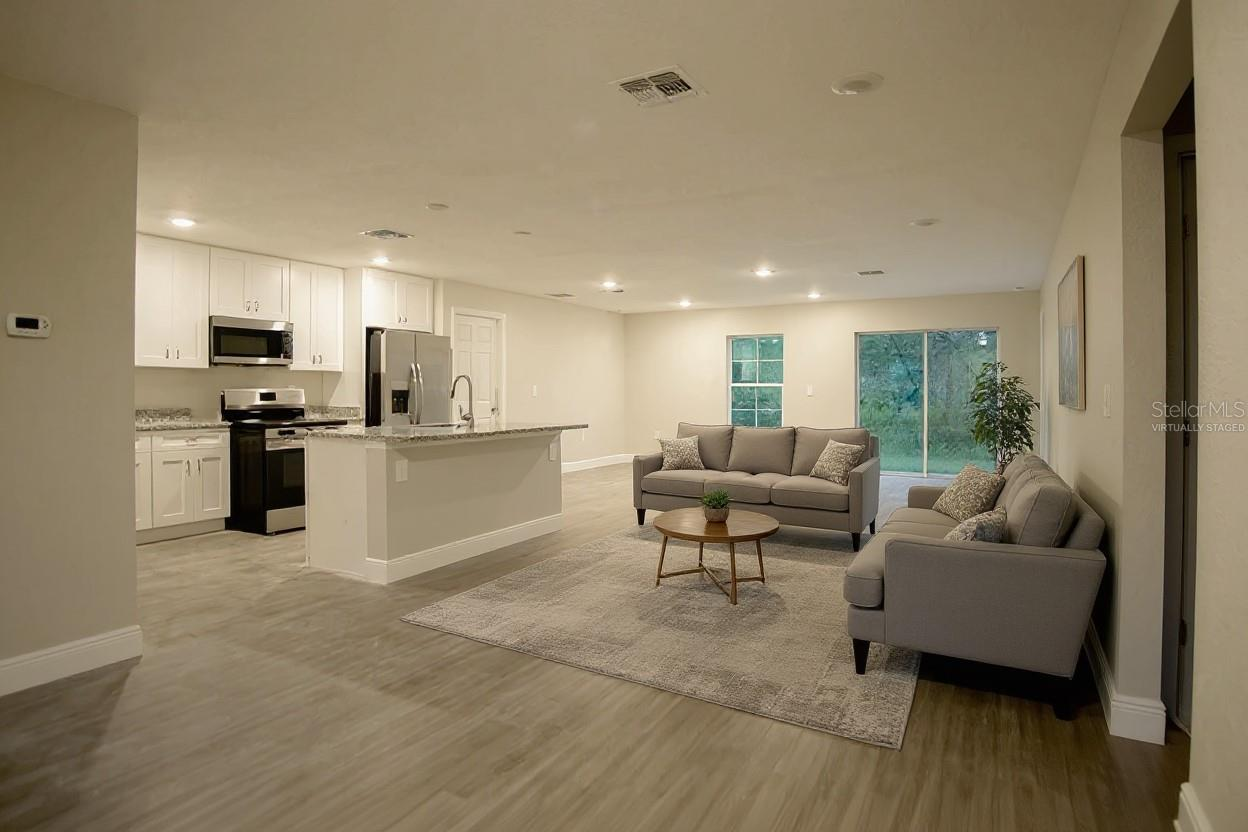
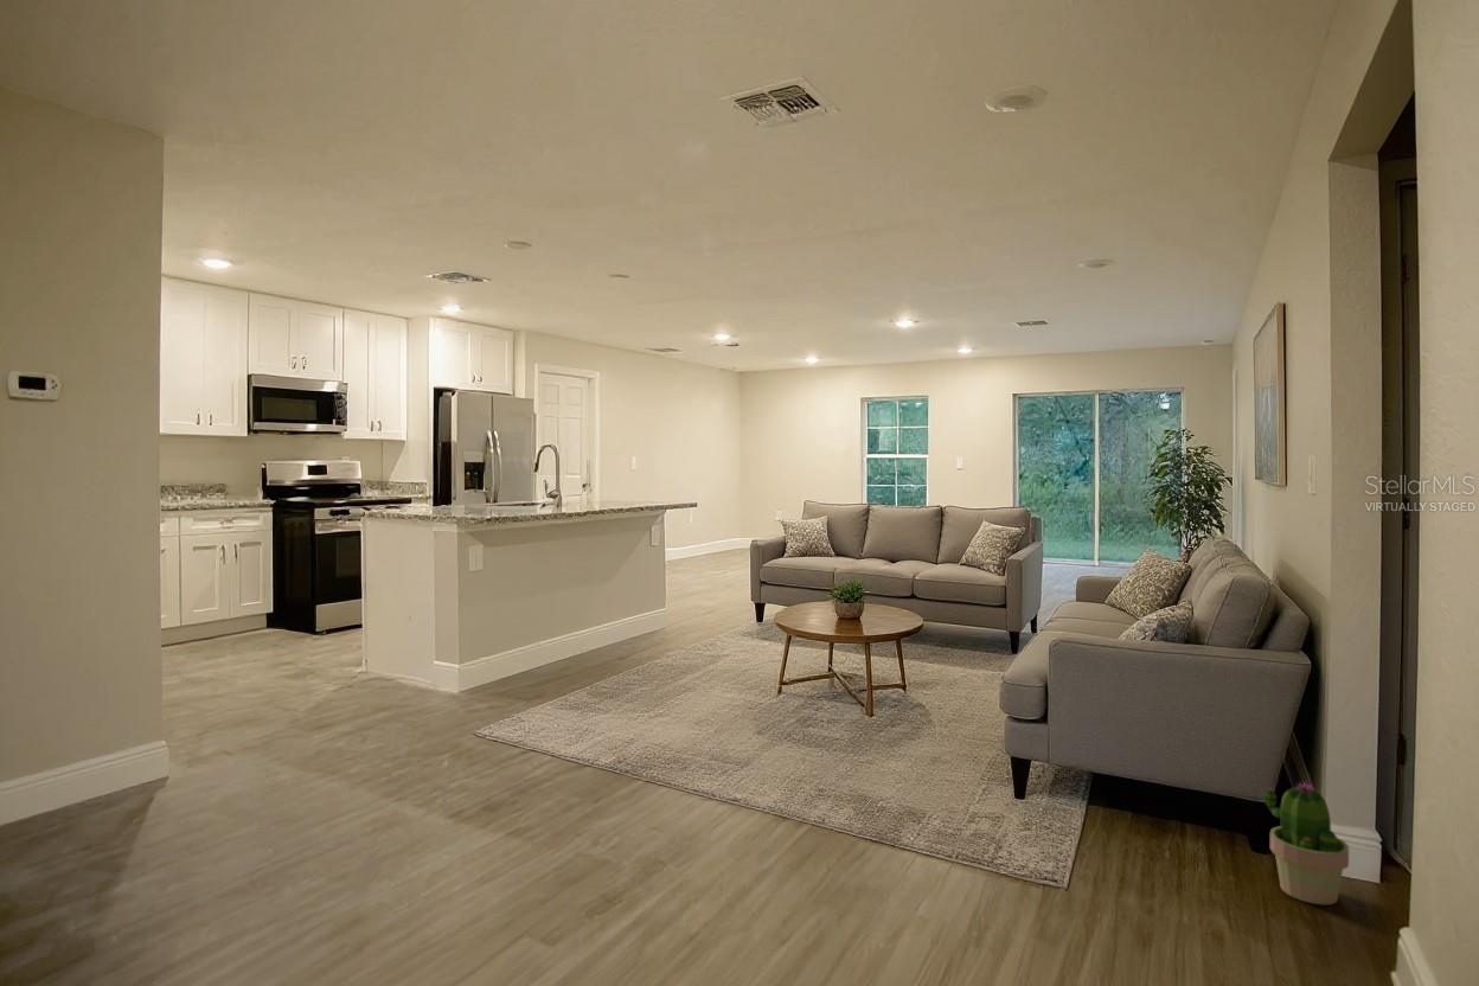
+ potted plant [1263,781,1350,907]
